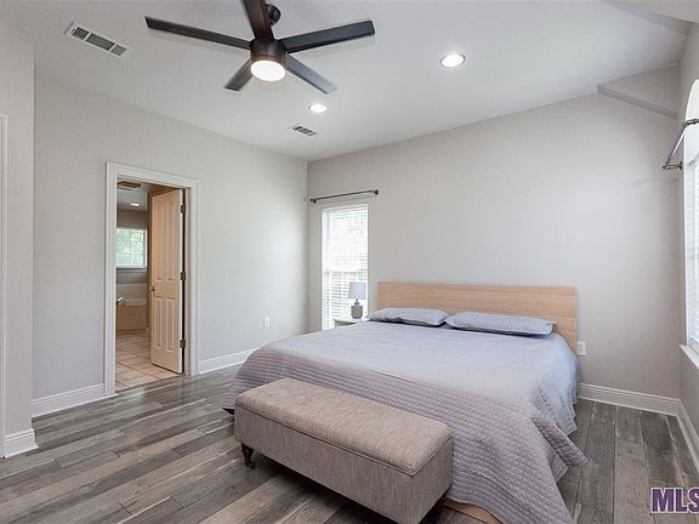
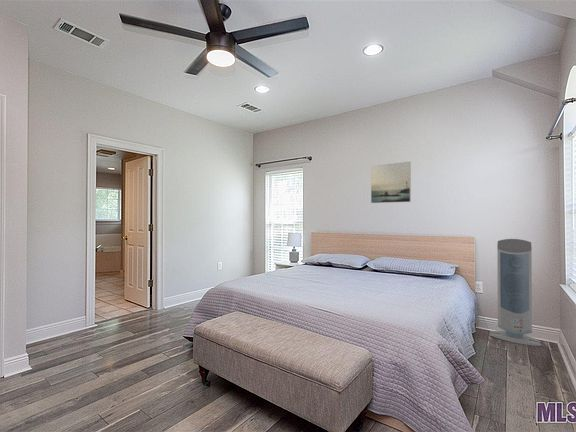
+ air purifier [489,238,542,347]
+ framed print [370,161,412,204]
